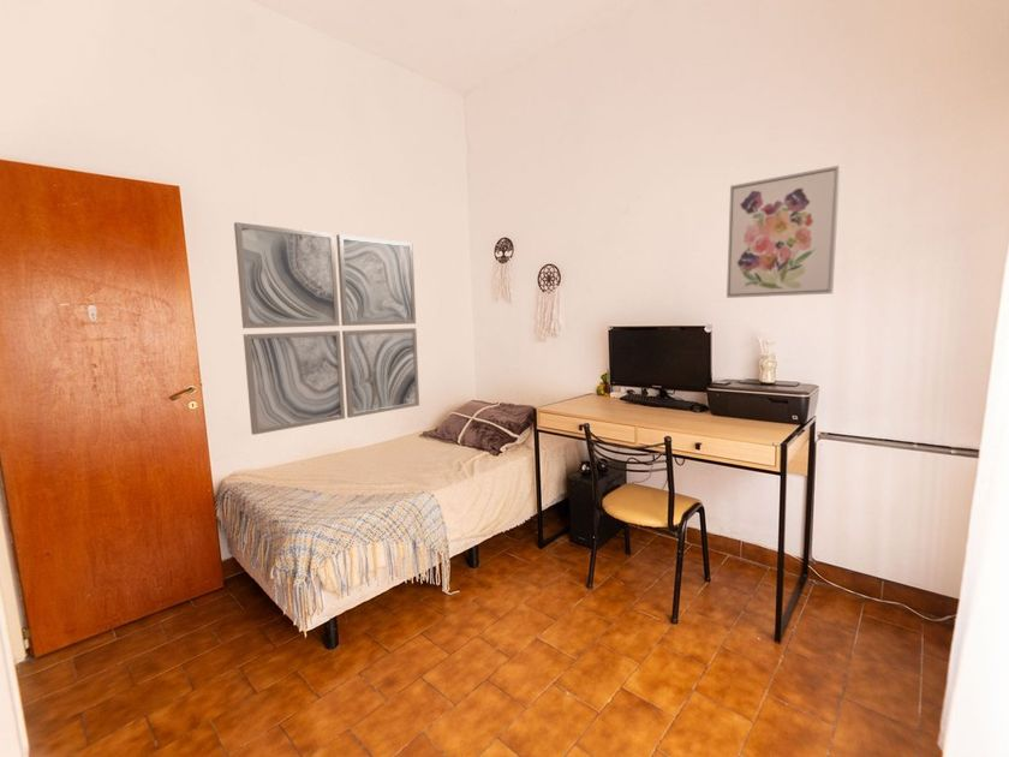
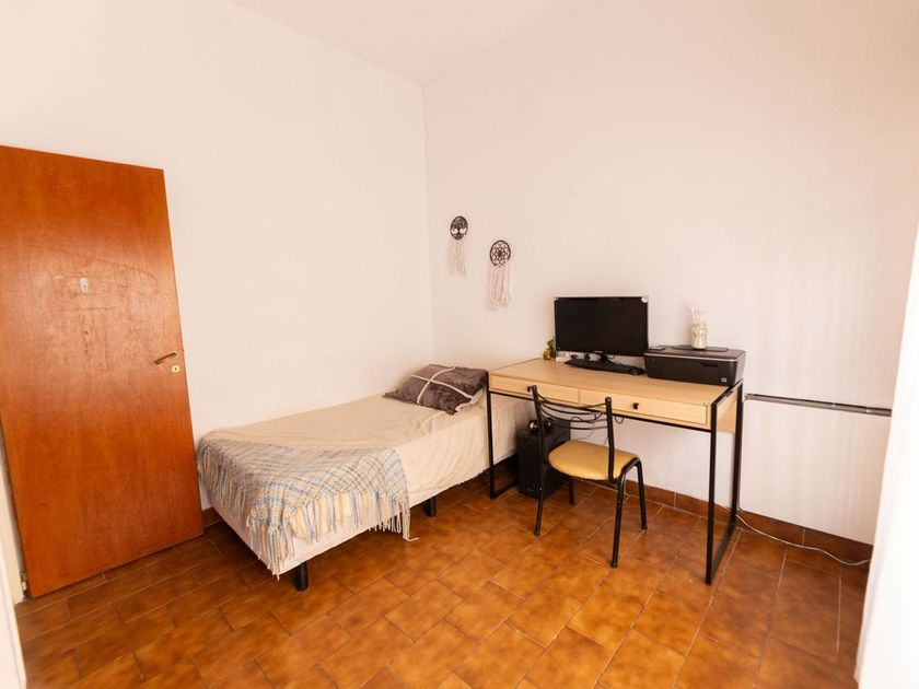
- wall art [233,221,420,436]
- wall art [726,165,842,299]
